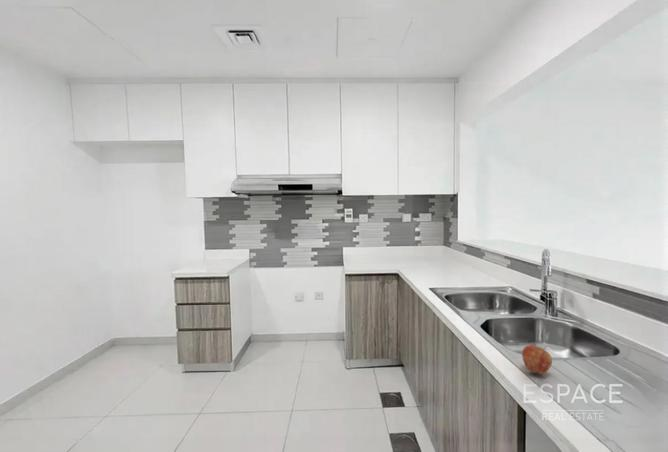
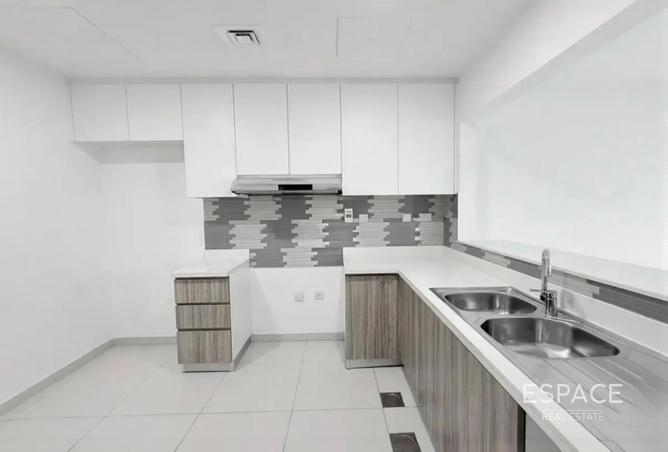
- apple [521,344,553,375]
